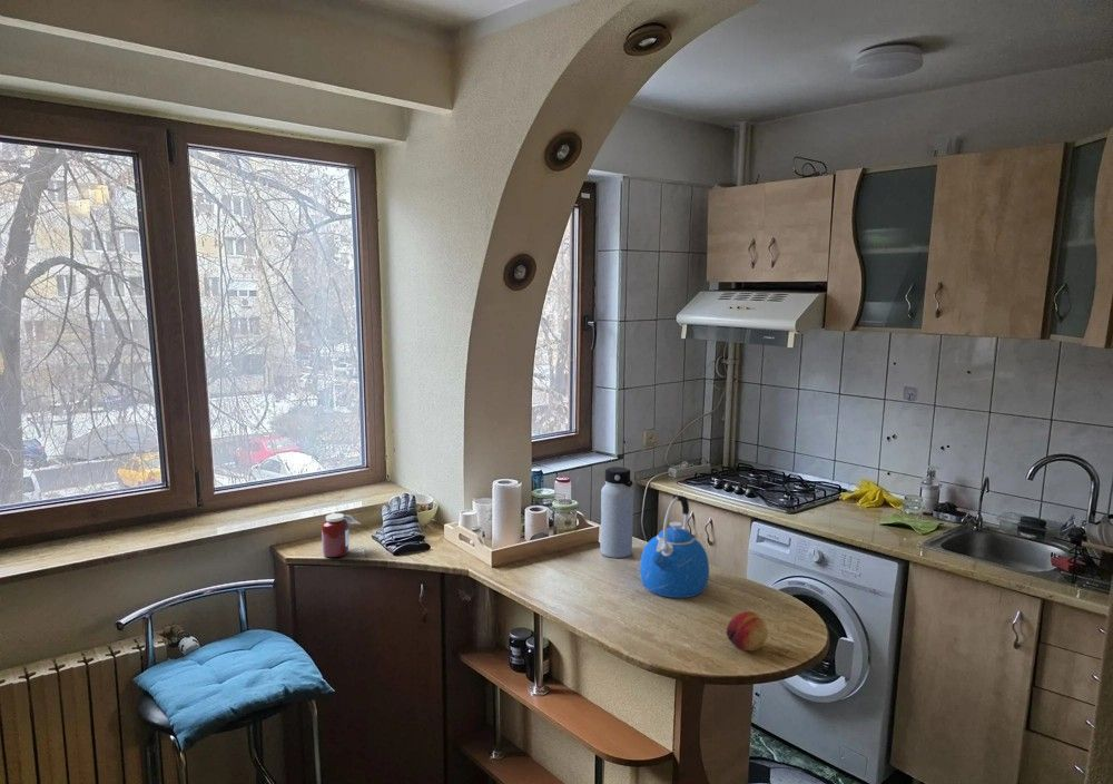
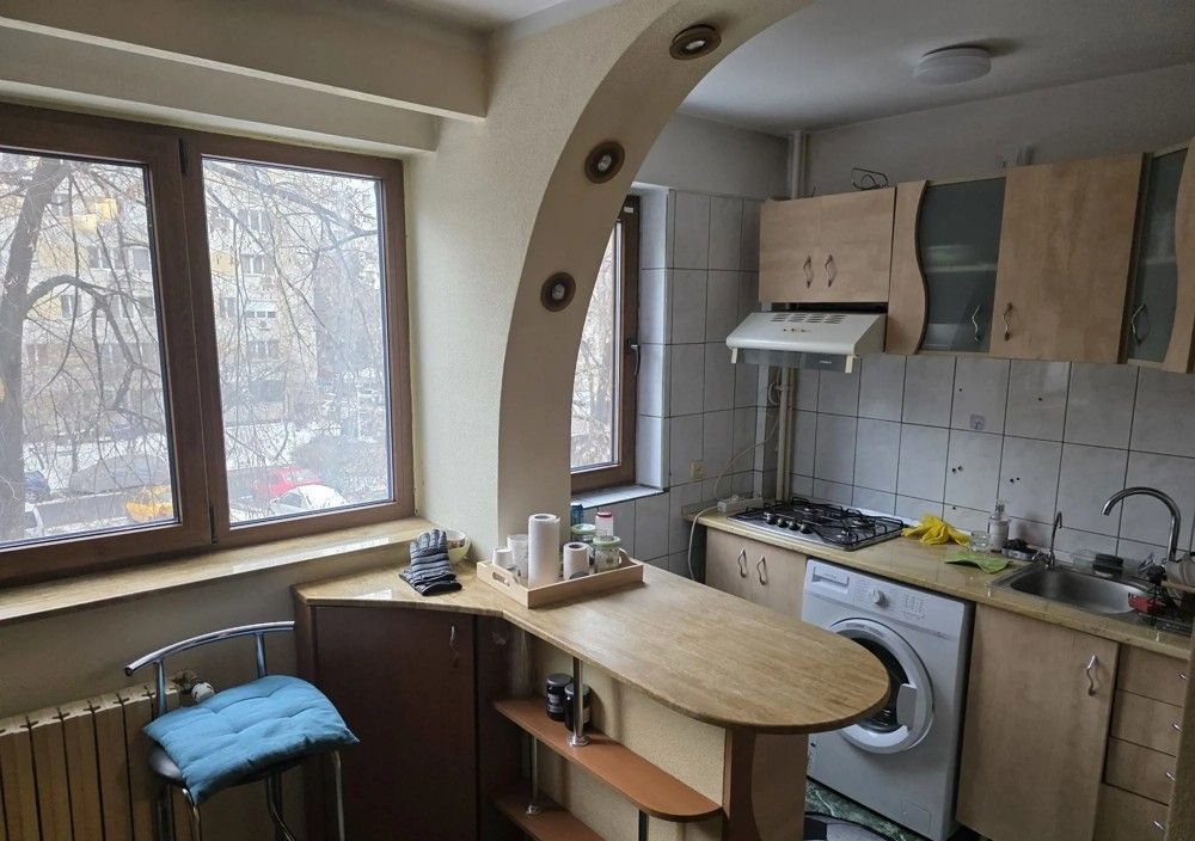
- kettle [639,494,710,599]
- water bottle [599,465,634,559]
- fruit [726,610,769,651]
- jar [321,511,361,558]
